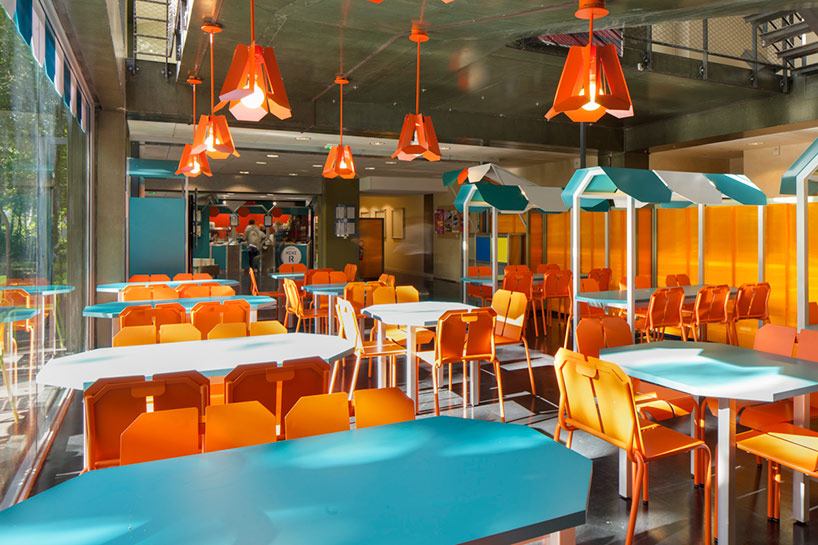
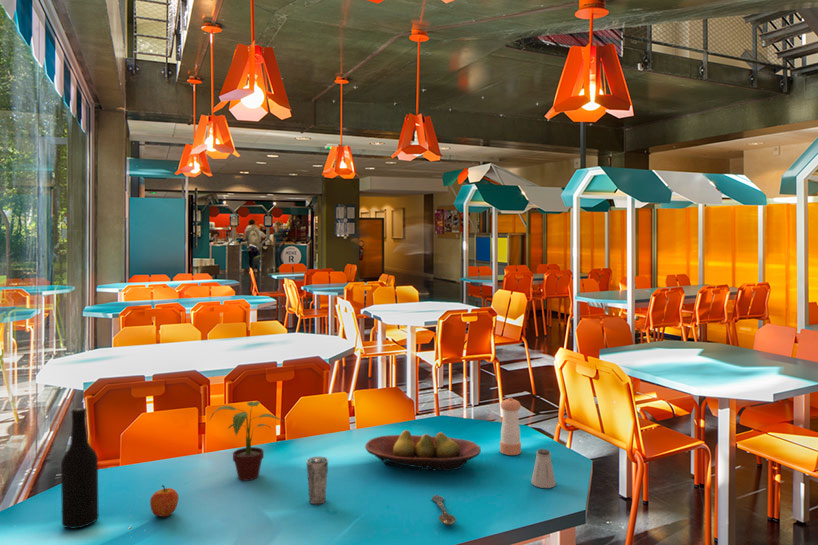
+ saltshaker [530,448,557,489]
+ apple [149,484,180,518]
+ potted plant [209,400,283,482]
+ fruit bowl [364,429,482,472]
+ spoon [431,494,457,526]
+ pepper shaker [499,397,522,456]
+ bottle [60,407,100,530]
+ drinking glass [306,456,329,505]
